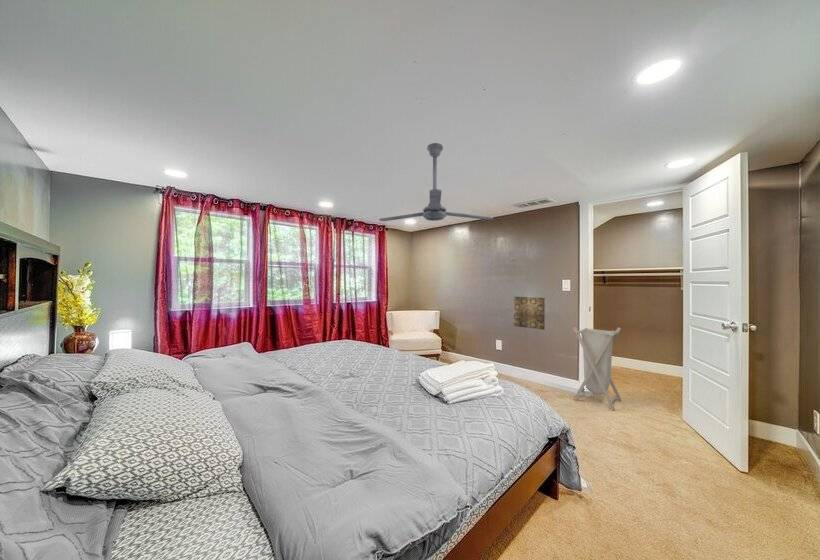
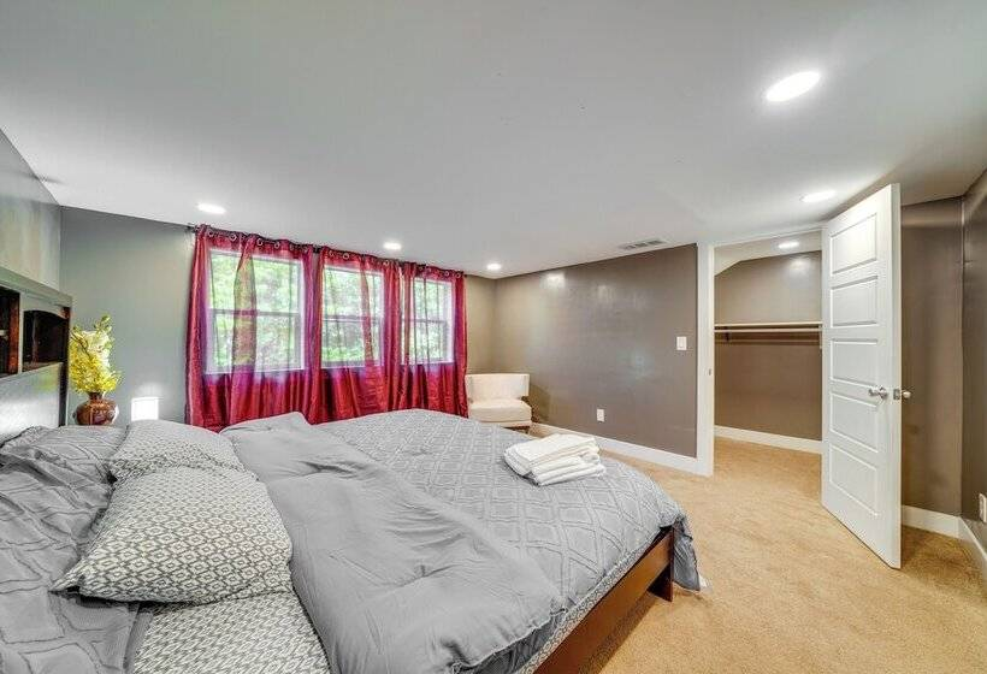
- ceiling fan [378,142,494,222]
- laundry hamper [572,326,622,411]
- wall art [513,296,546,331]
